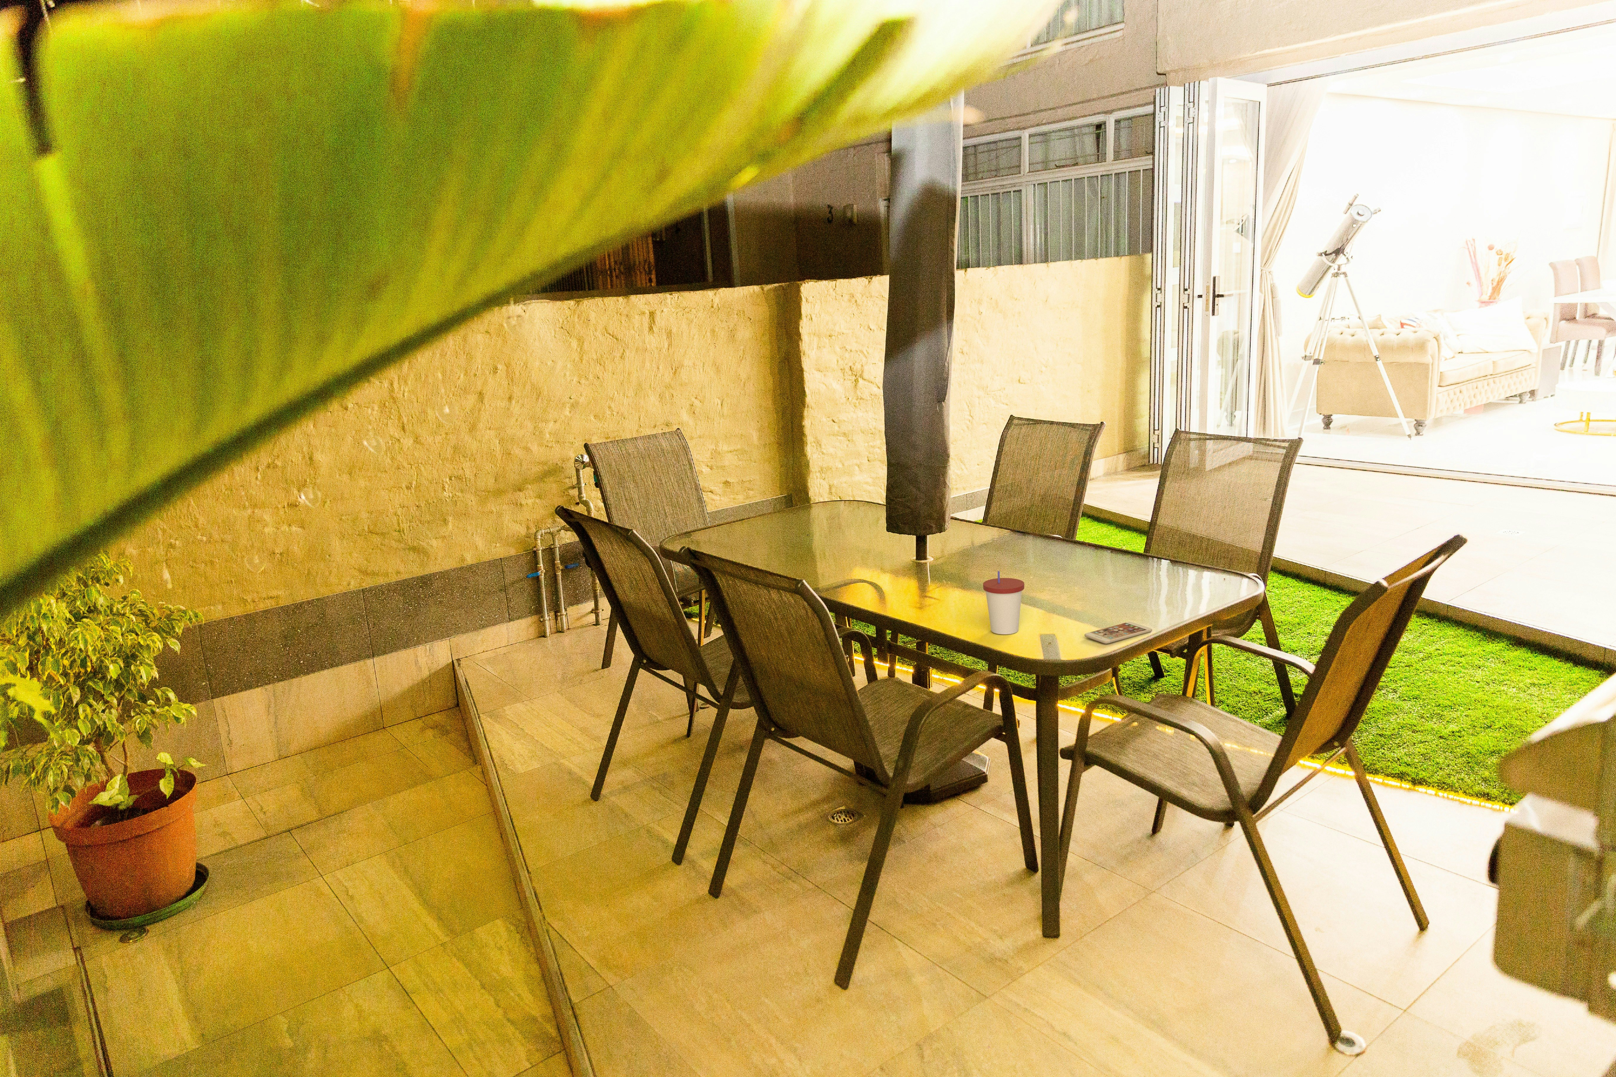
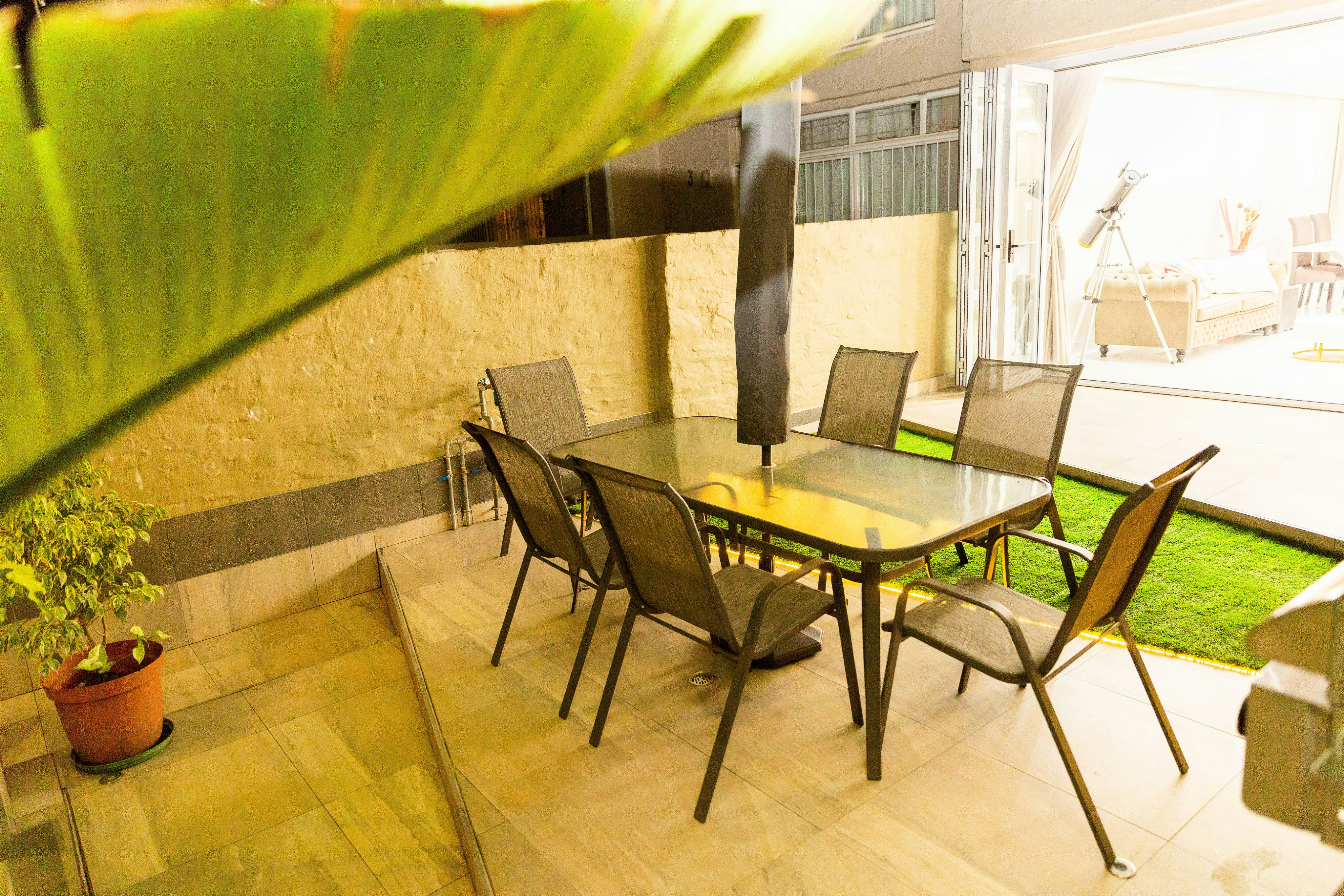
- cup [982,571,1024,635]
- smartphone [1085,621,1152,644]
